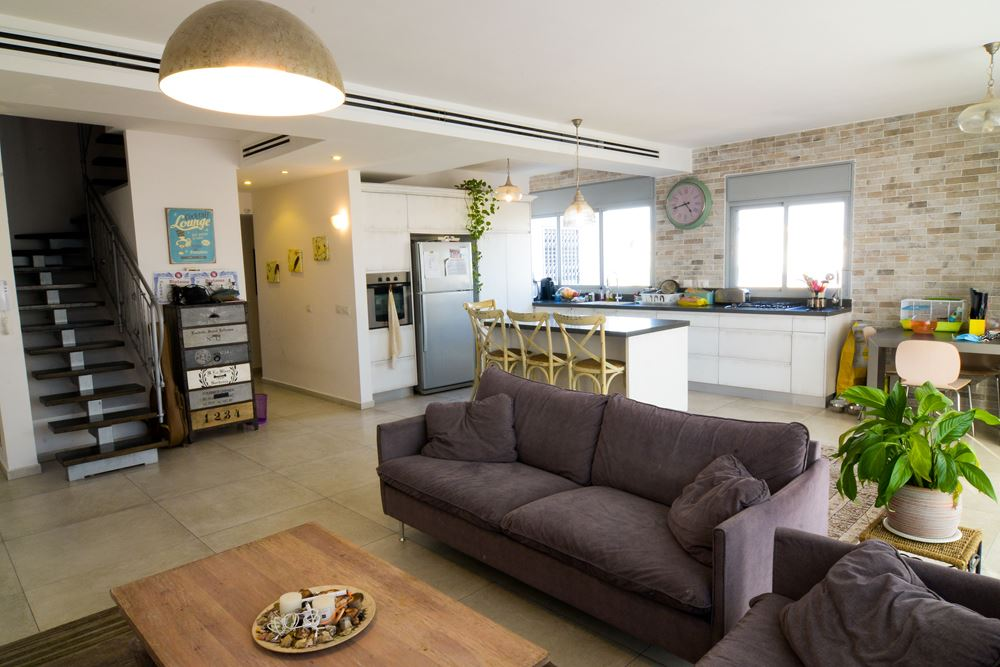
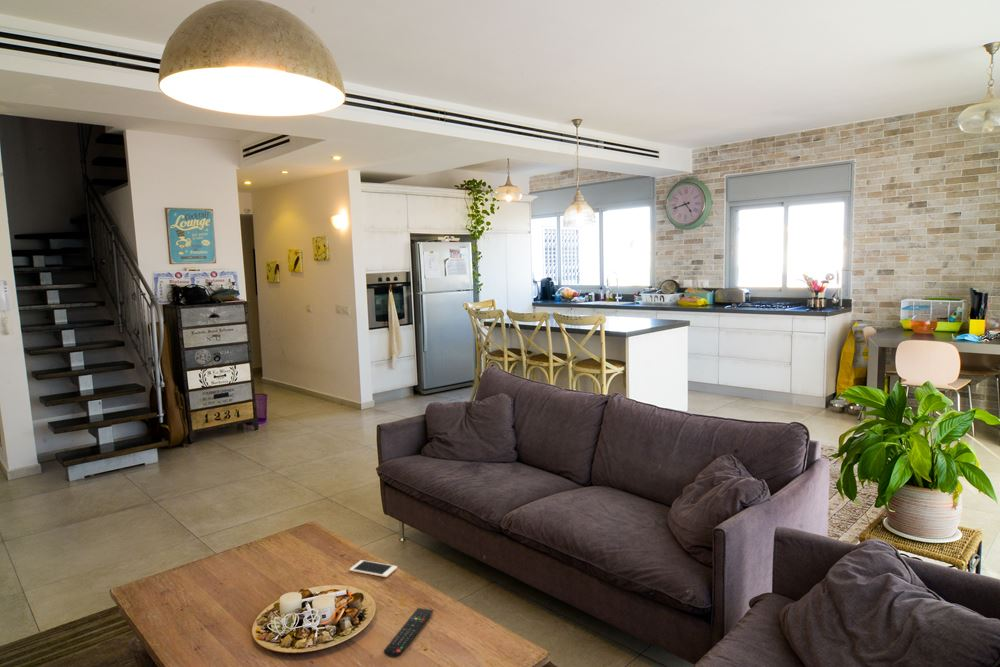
+ remote control [383,607,434,659]
+ cell phone [348,559,398,578]
